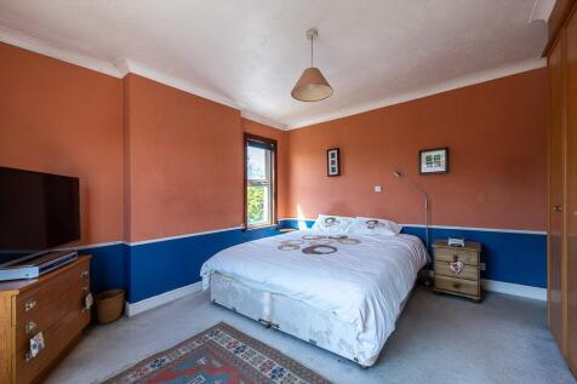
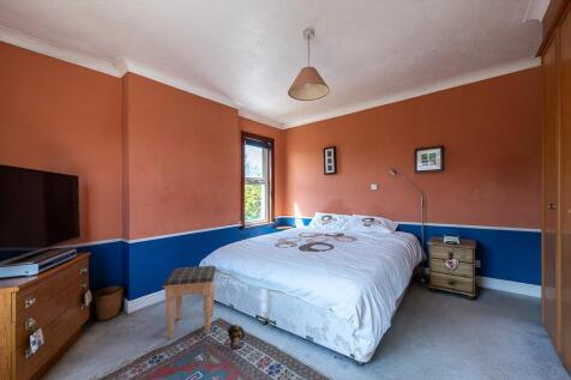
+ plush toy [226,322,248,349]
+ footstool [162,265,217,339]
